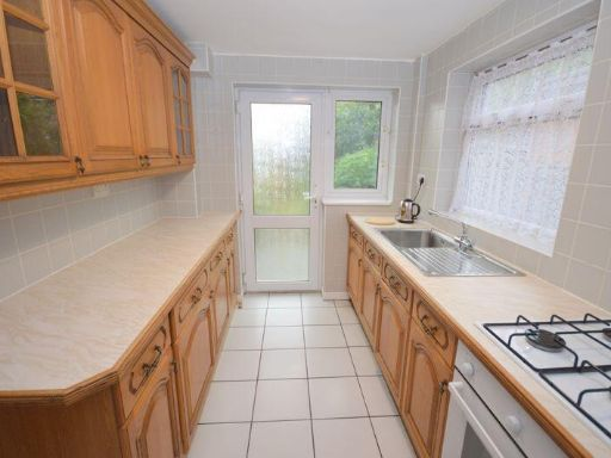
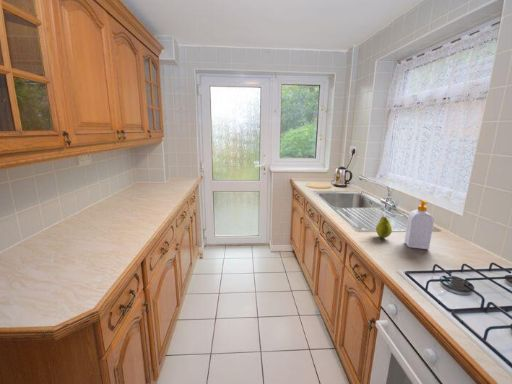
+ soap bottle [404,199,435,250]
+ fruit [375,215,393,239]
